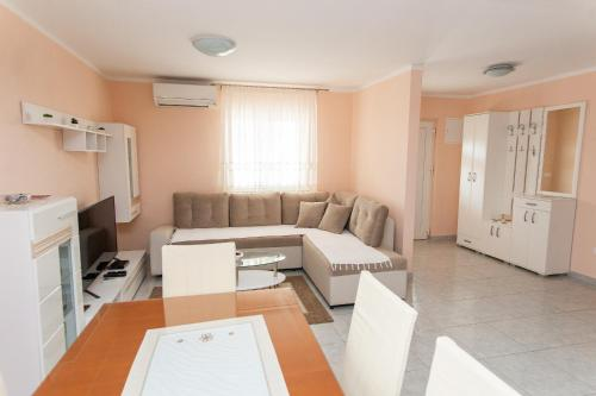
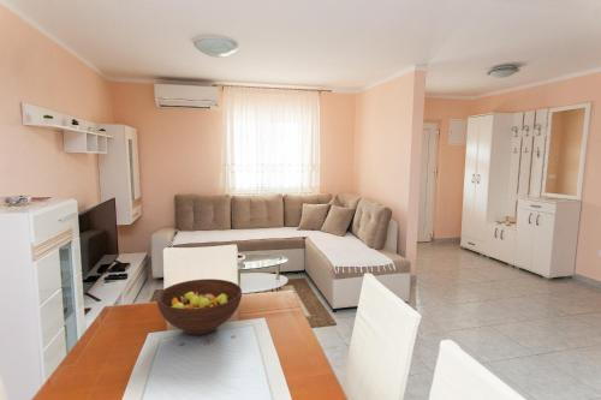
+ fruit bowl [156,277,243,336]
